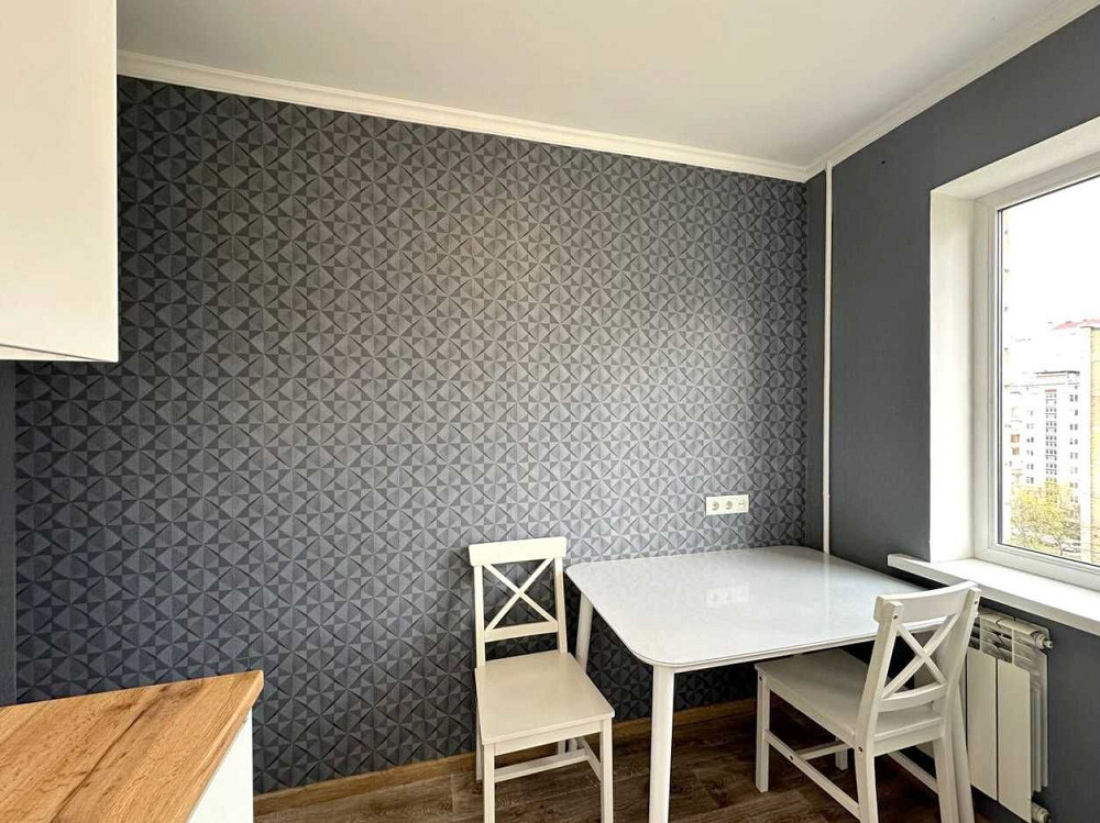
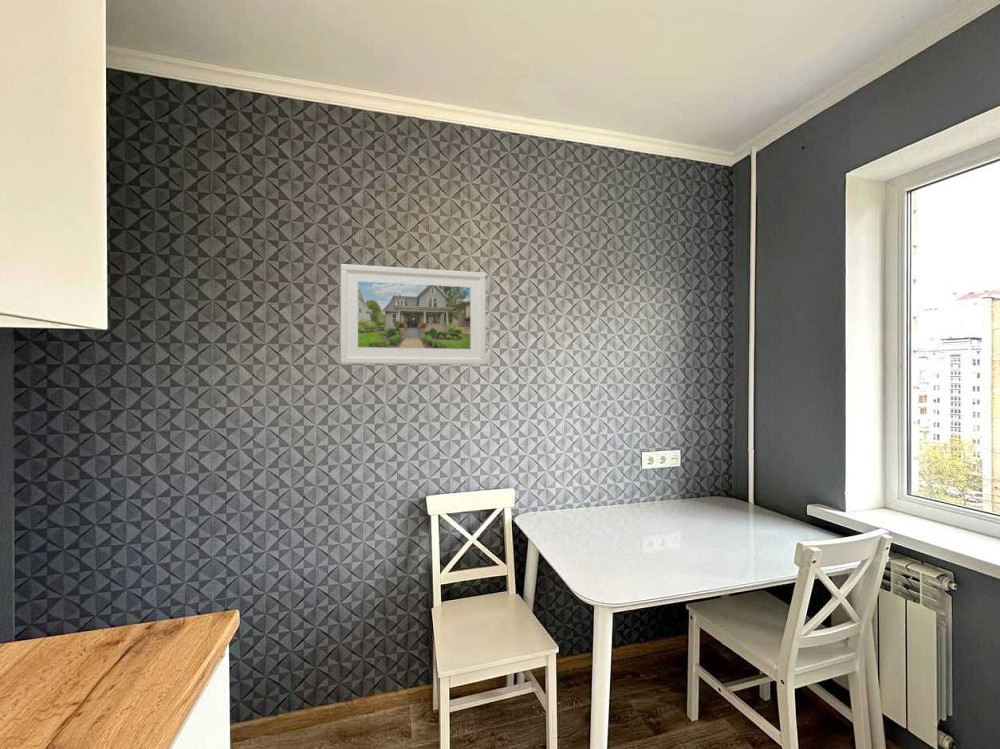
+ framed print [340,263,487,365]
